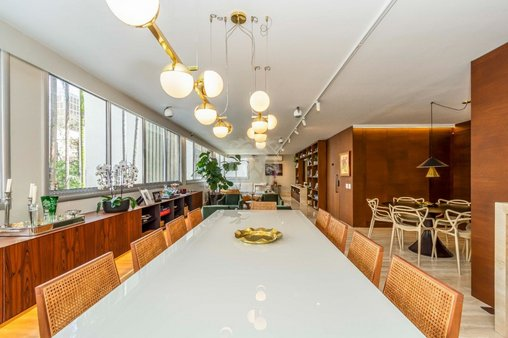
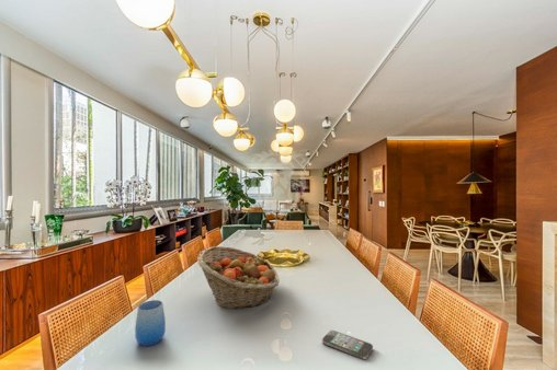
+ smartphone [321,329,374,360]
+ cup [134,299,167,347]
+ fruit basket [196,245,281,310]
